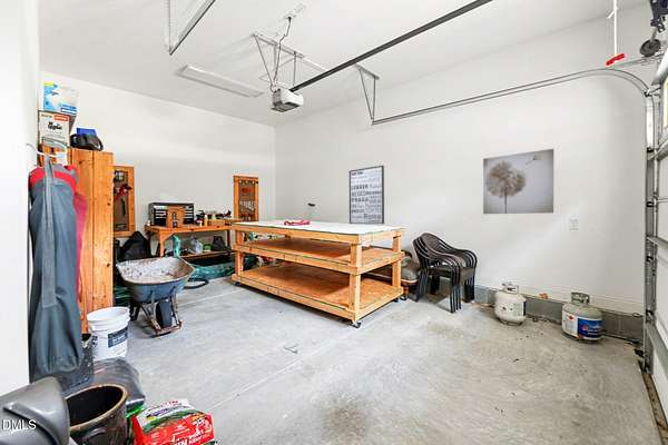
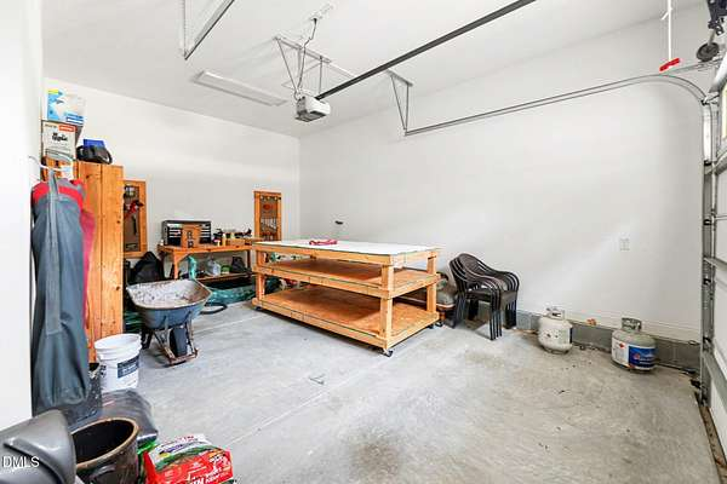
- wall art [348,165,385,225]
- wall art [482,148,554,215]
